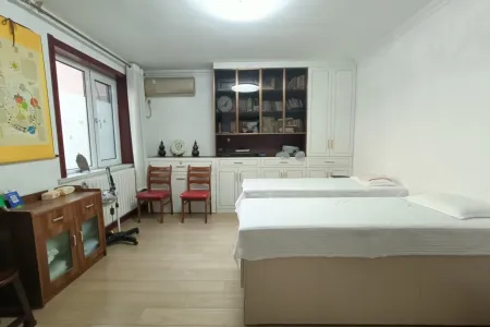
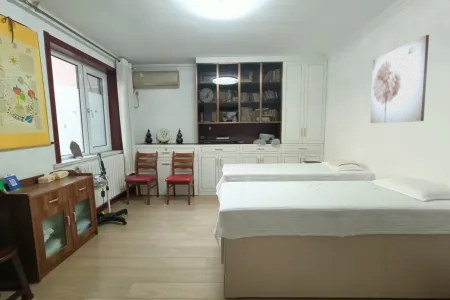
+ wall art [369,34,430,124]
